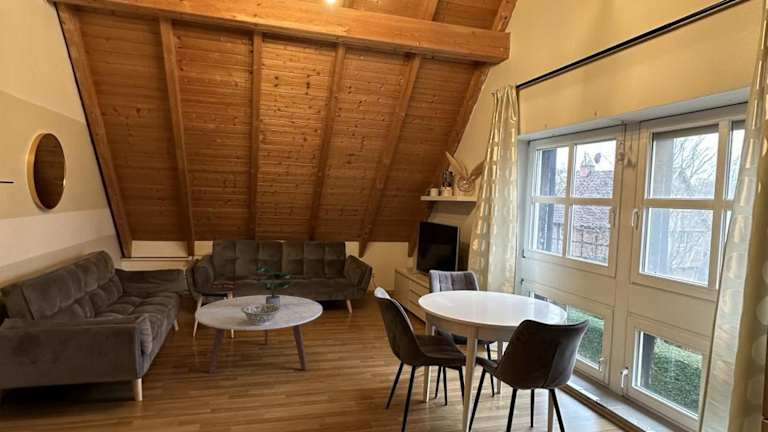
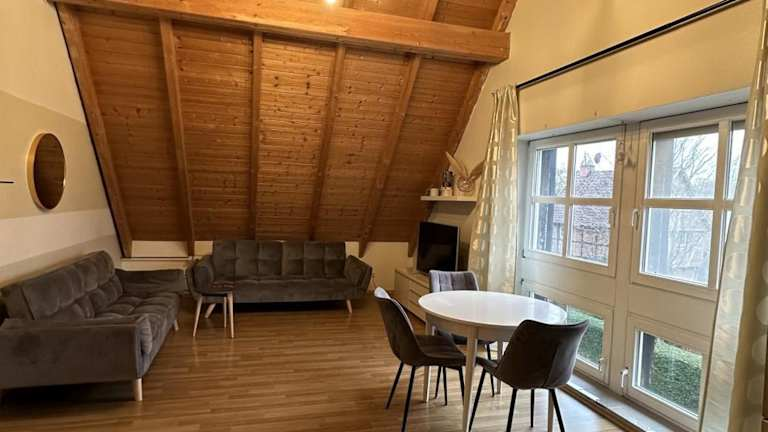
- coffee table [194,294,323,374]
- potted plant [252,266,295,307]
- decorative bowl [241,304,281,325]
